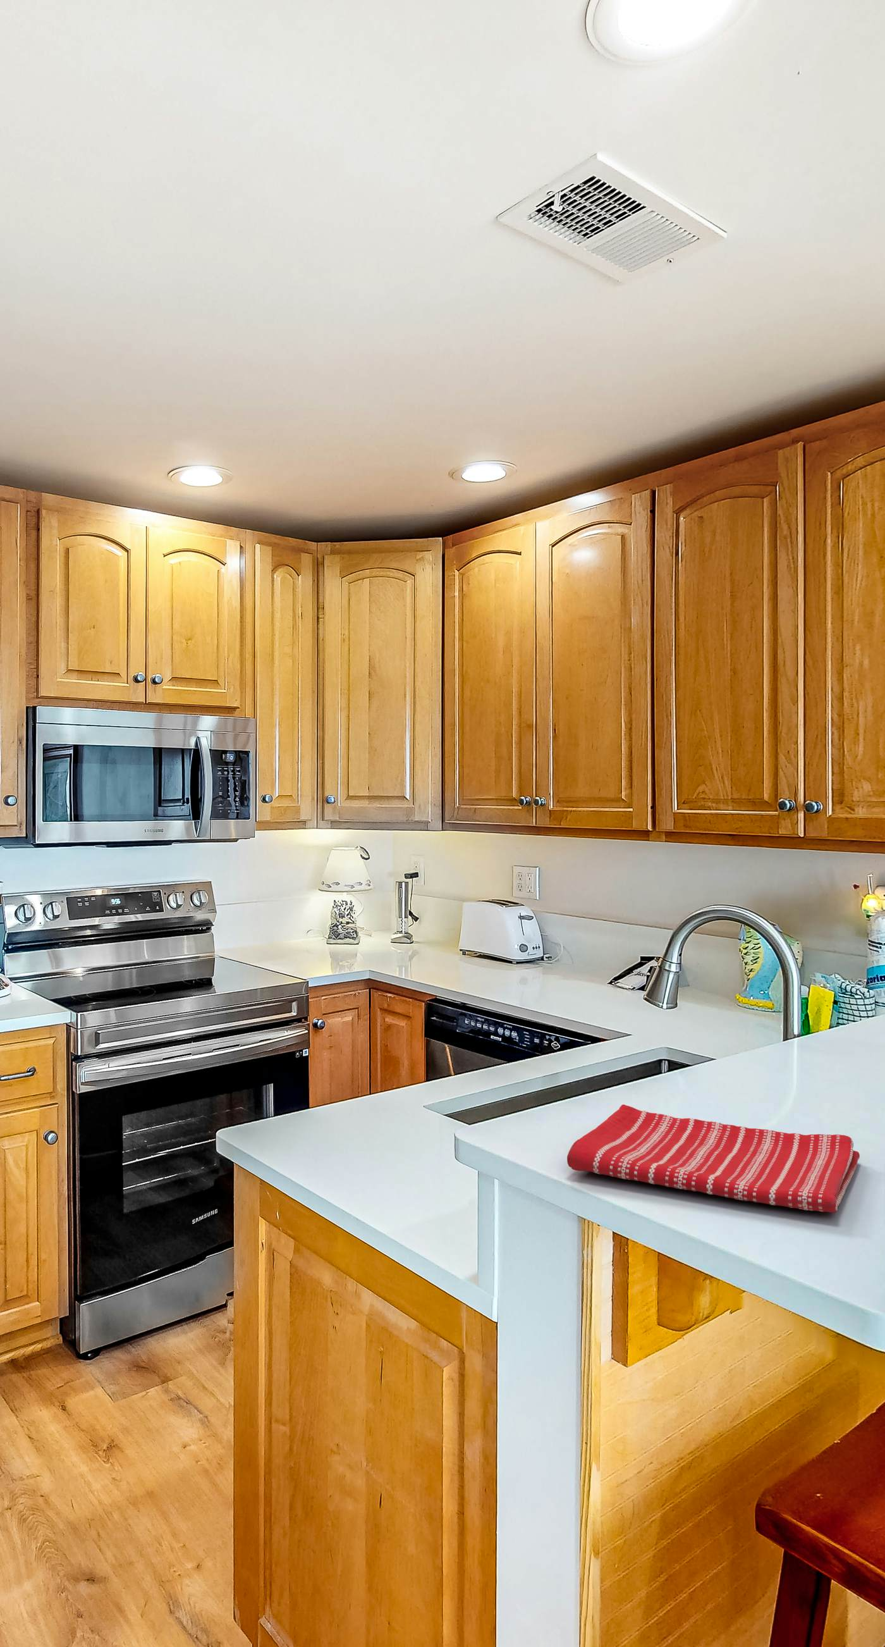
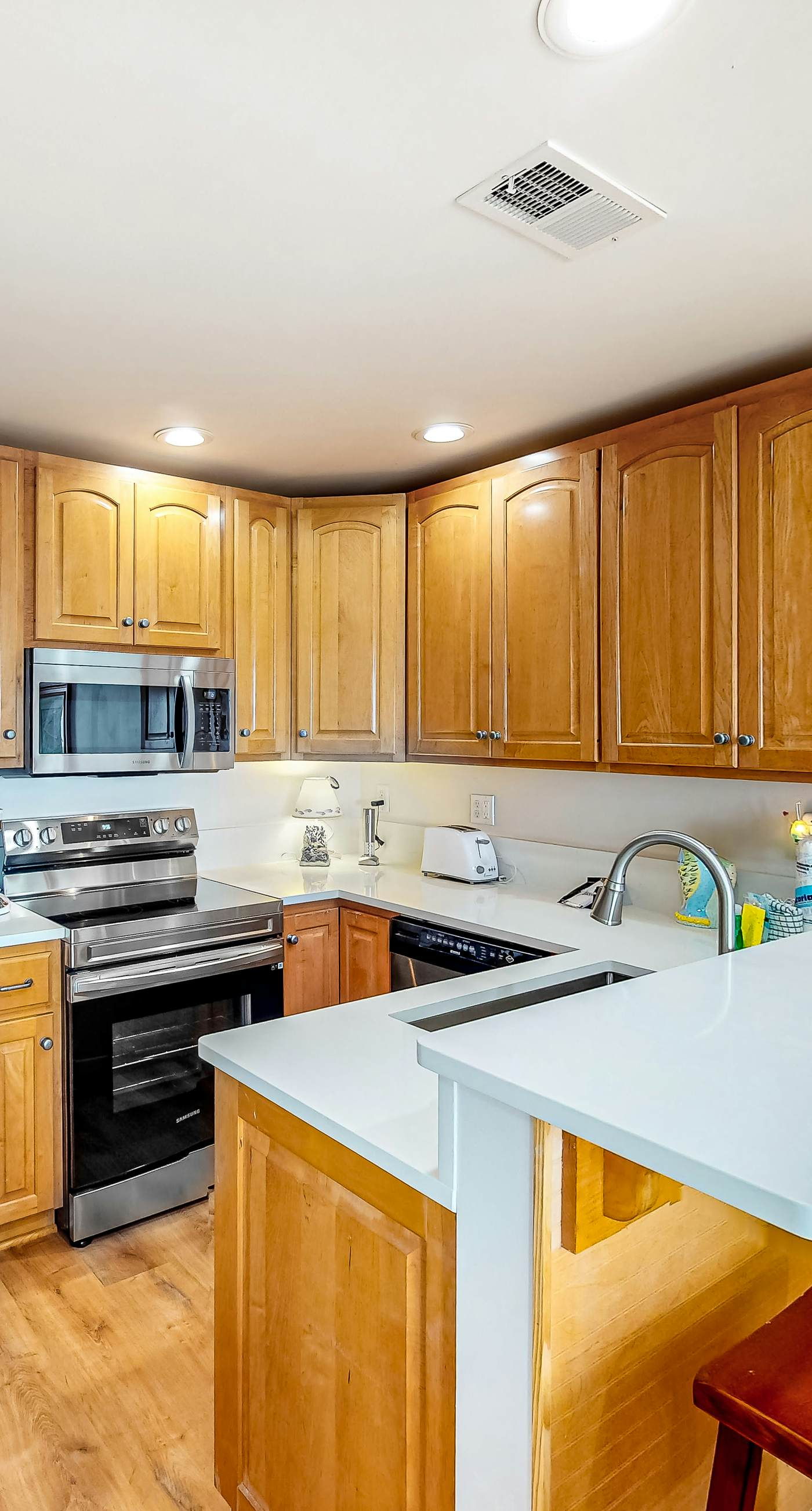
- dish towel [567,1104,860,1213]
